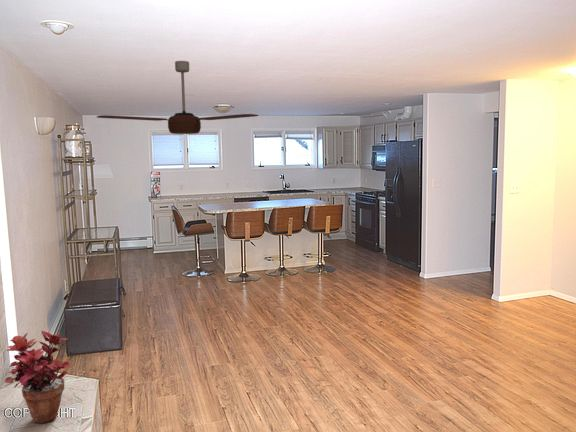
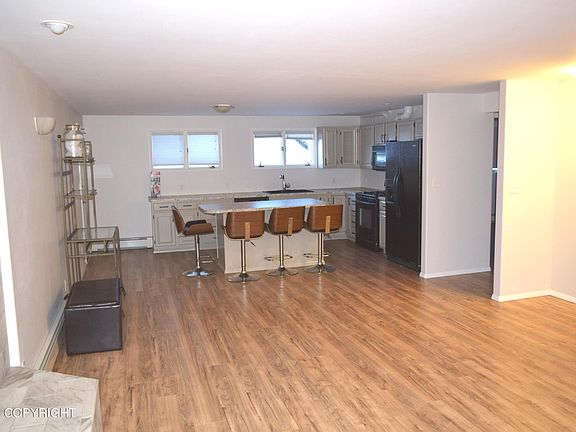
- potted plant [4,330,70,424]
- ceiling fan [96,60,259,135]
